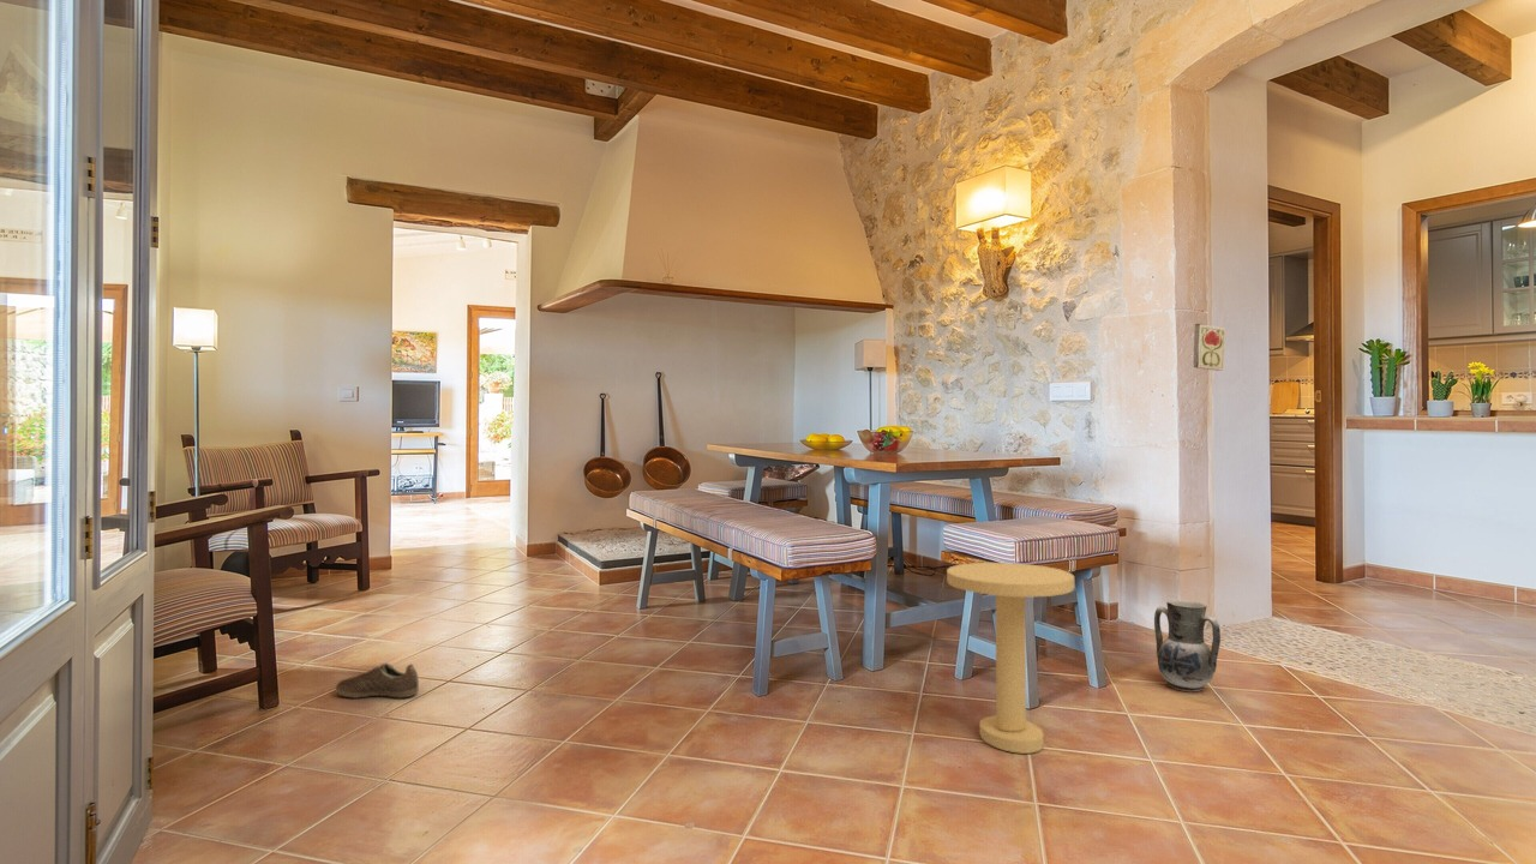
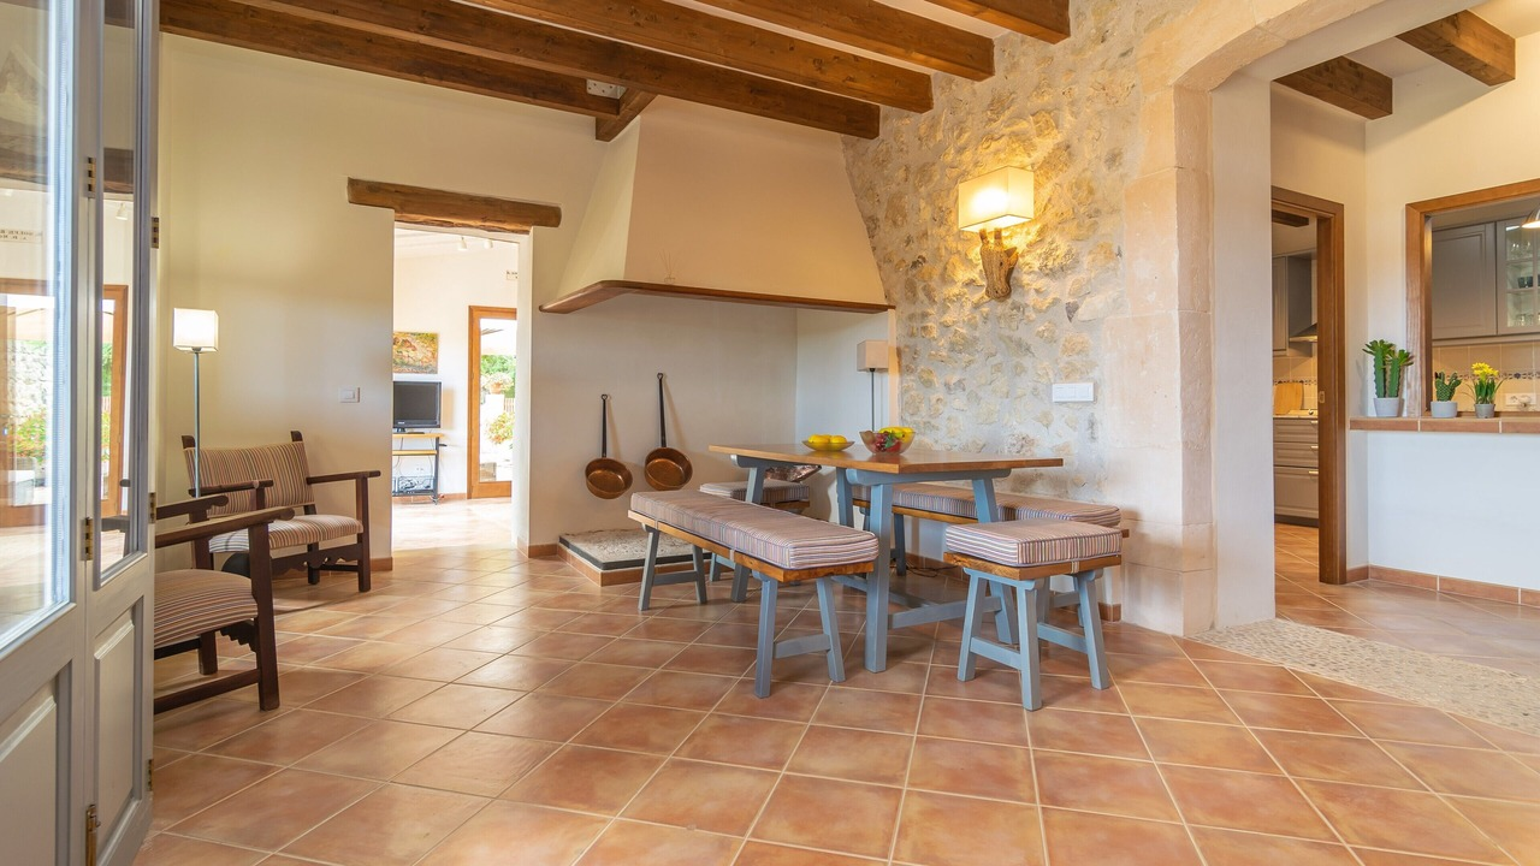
- side table [946,562,1075,755]
- ceramic jug [1153,599,1222,692]
- sneaker [334,662,420,700]
- decorative tile [1193,323,1226,372]
